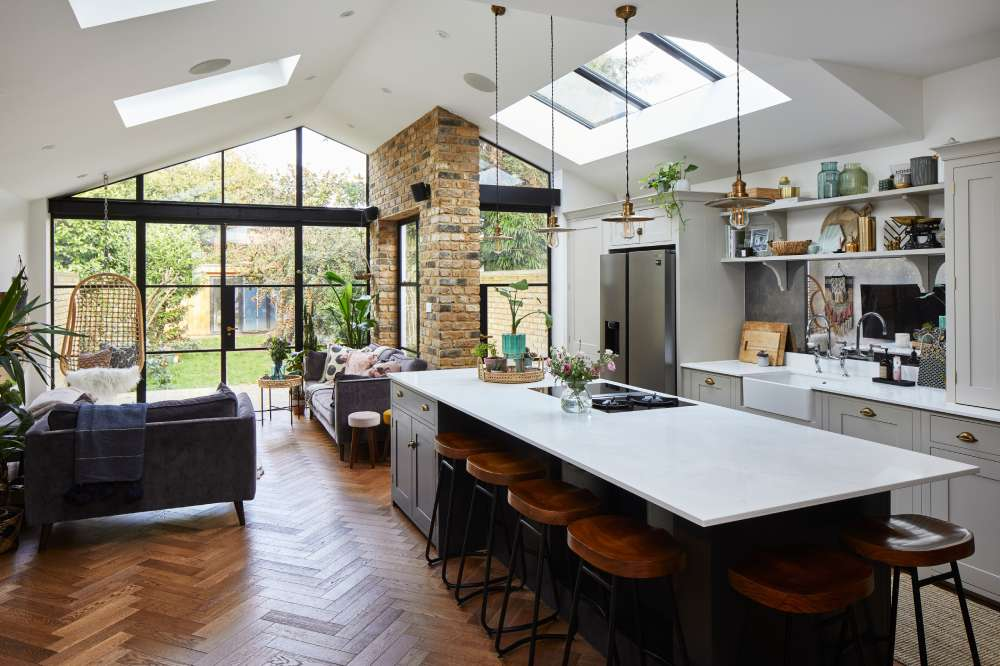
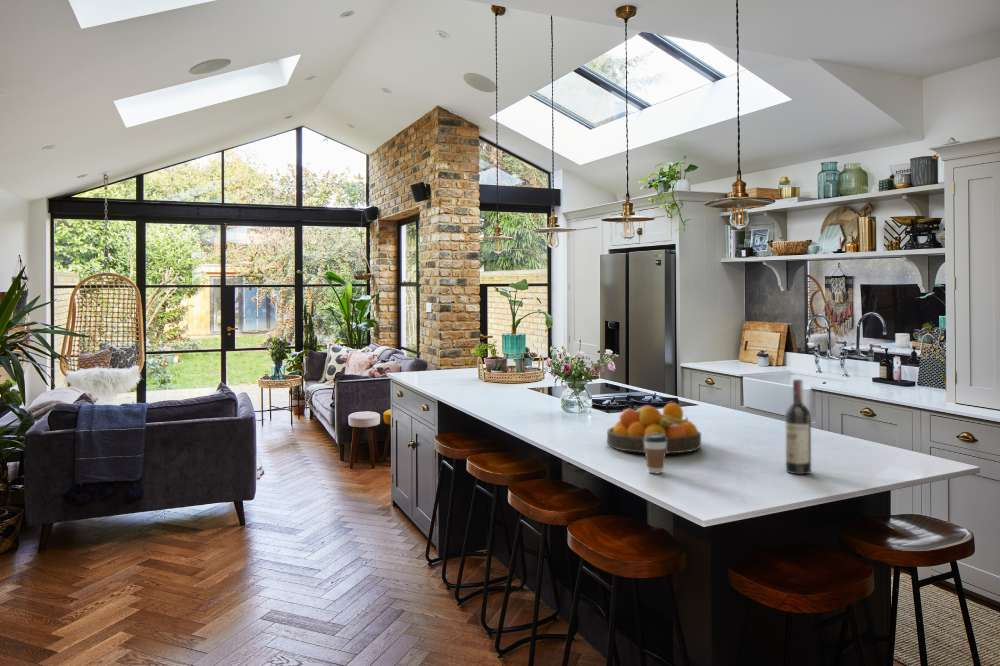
+ coffee cup [644,434,667,474]
+ fruit bowl [606,402,702,454]
+ wine bottle [785,378,812,475]
